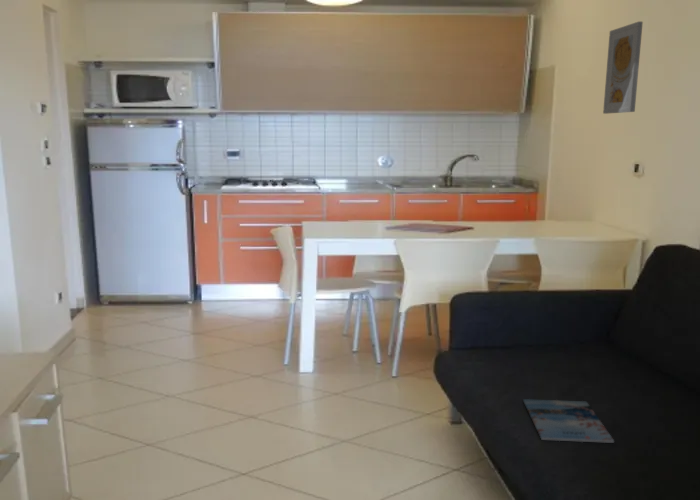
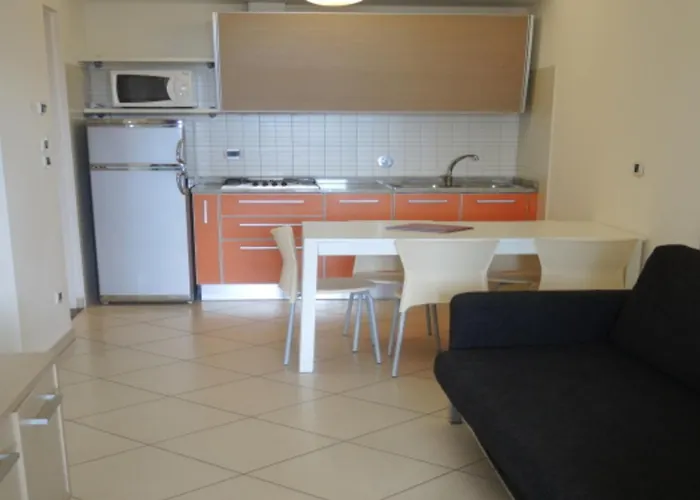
- magazine [522,398,615,444]
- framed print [602,20,644,115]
